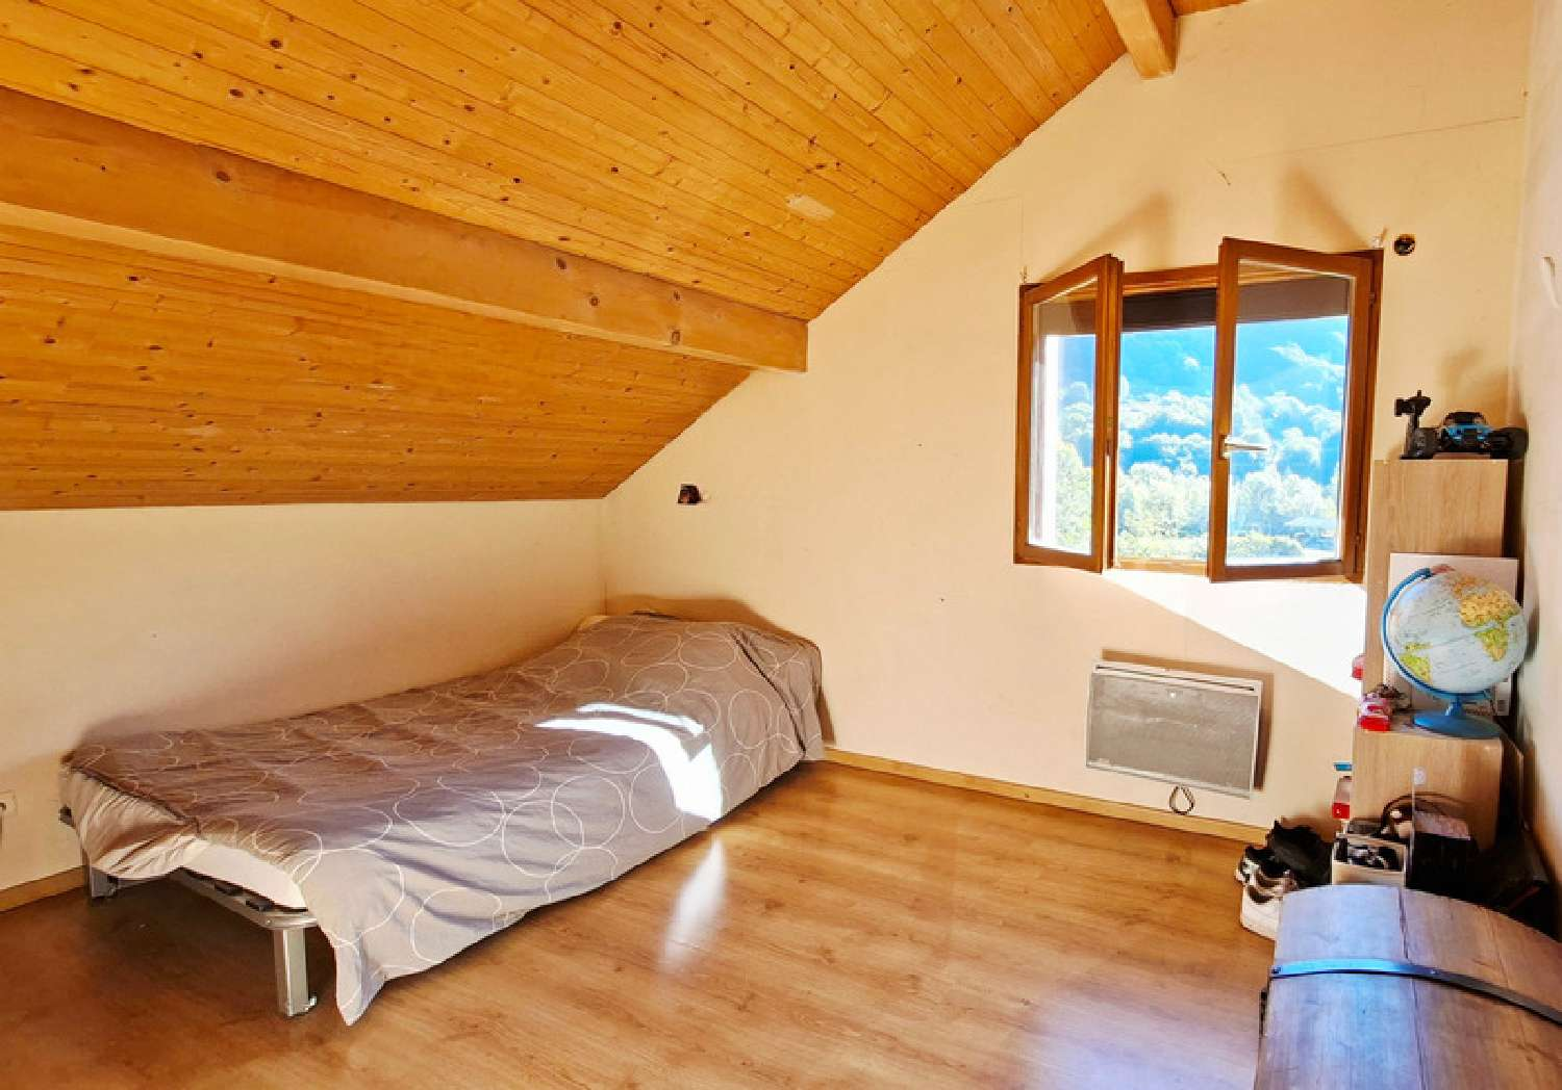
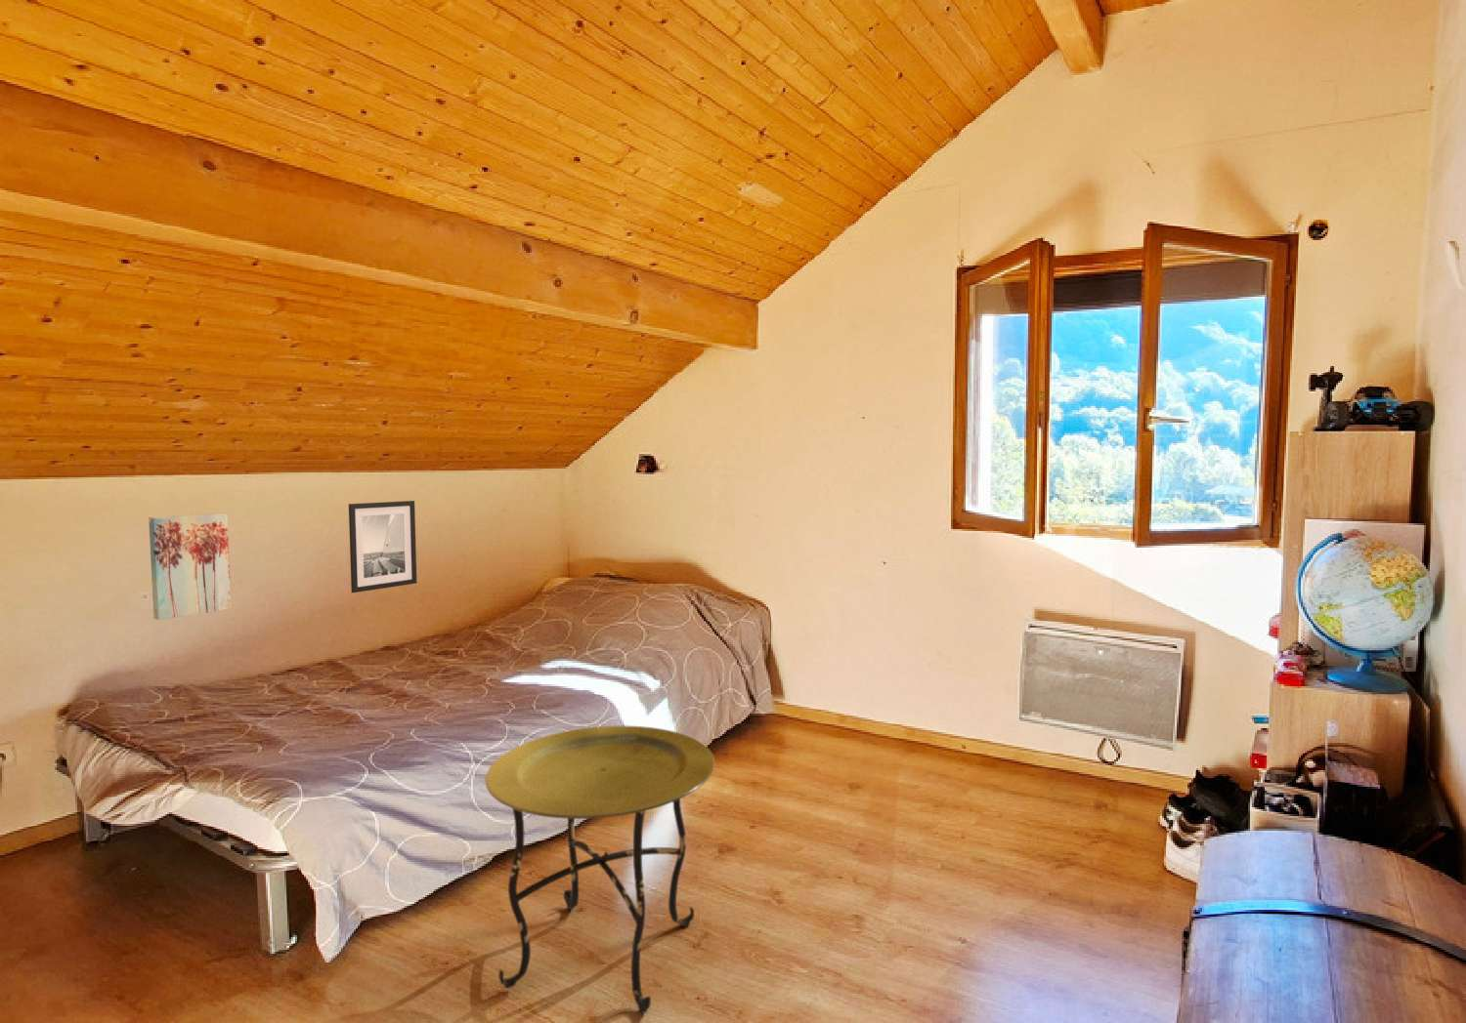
+ side table [485,726,715,1014]
+ wall art [147,512,233,621]
+ wall art [348,500,418,593]
